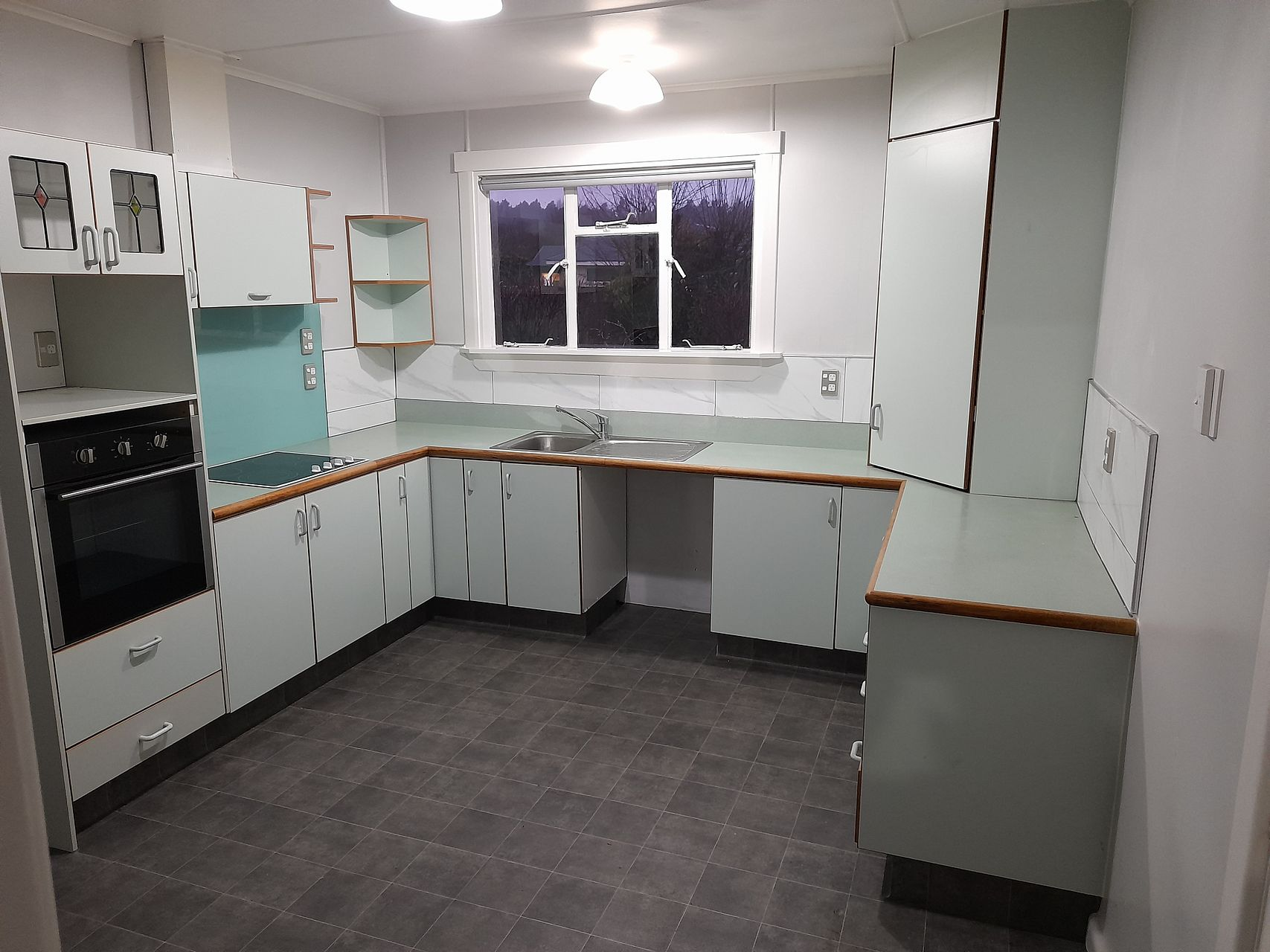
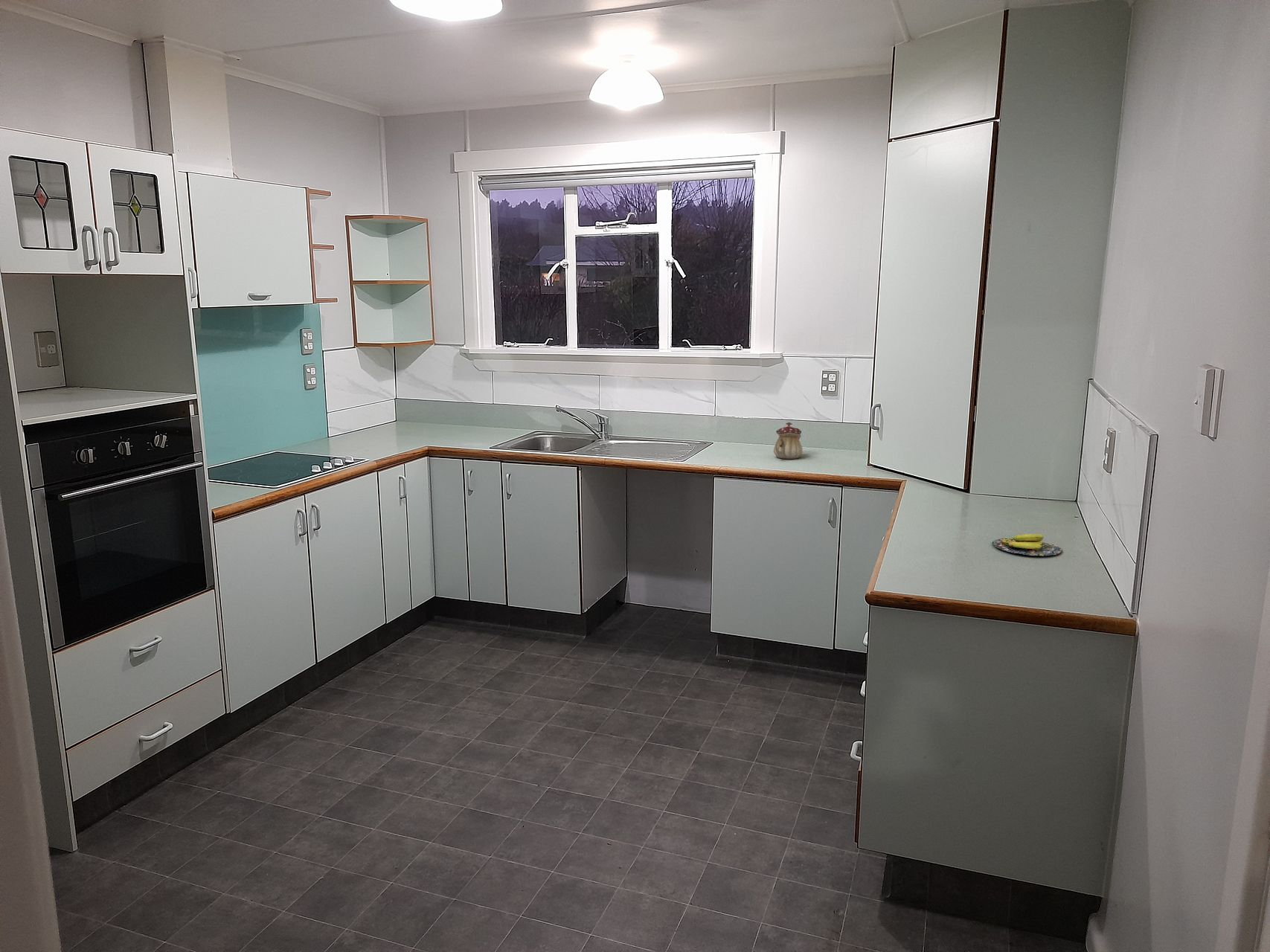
+ banana [992,533,1062,556]
+ teapot [773,422,804,460]
